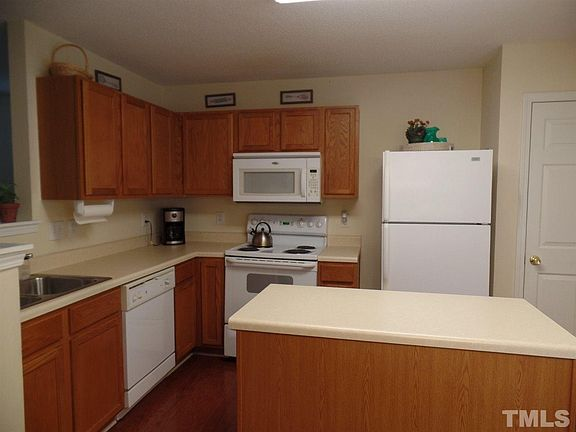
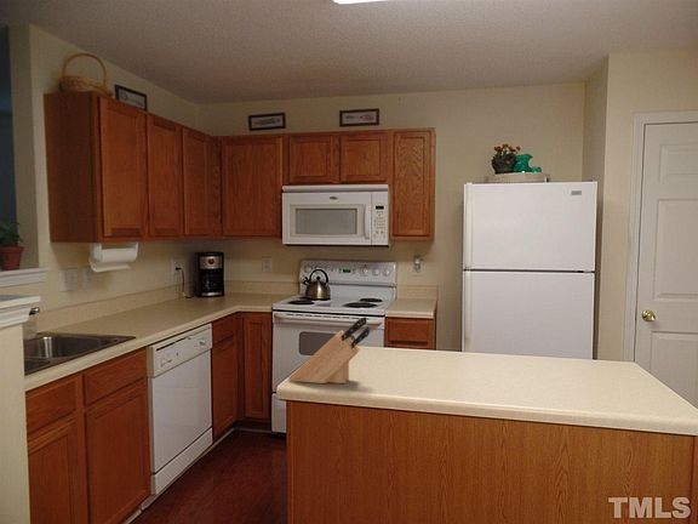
+ knife block [287,315,371,385]
